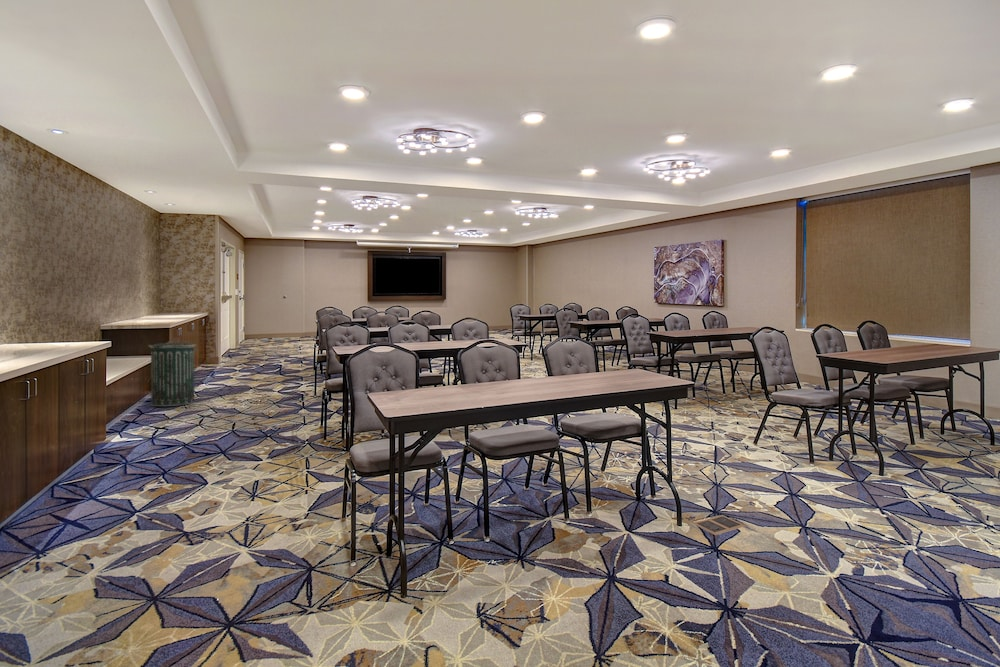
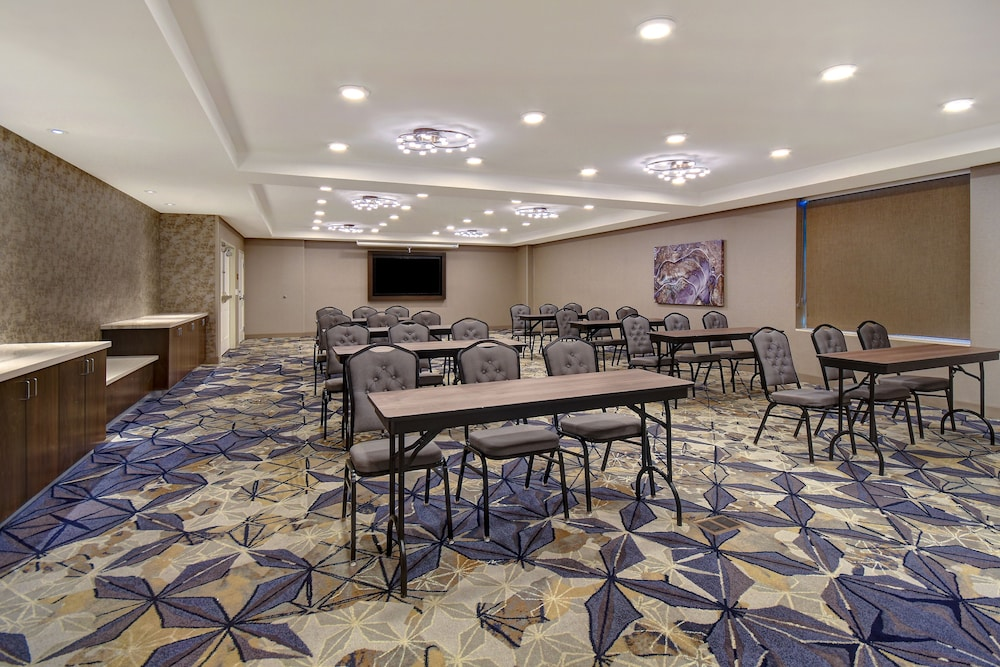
- trash can [147,340,197,407]
